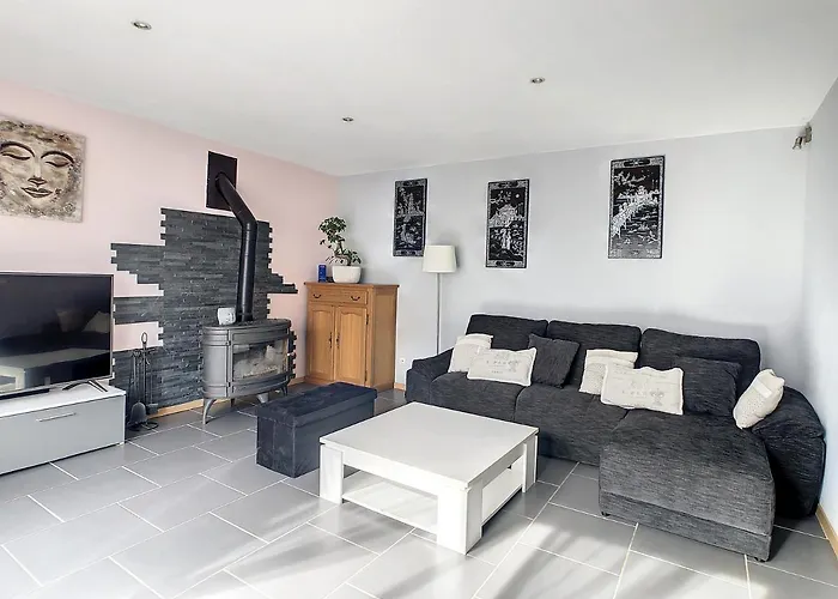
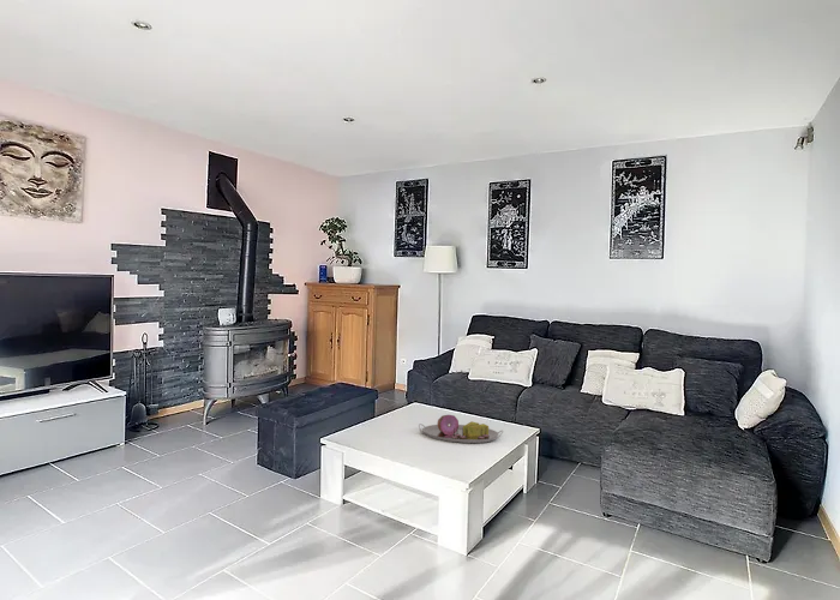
+ serving tray [418,414,504,444]
